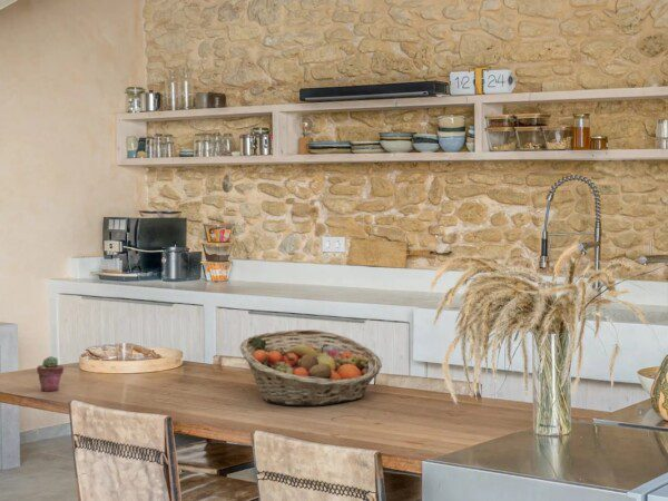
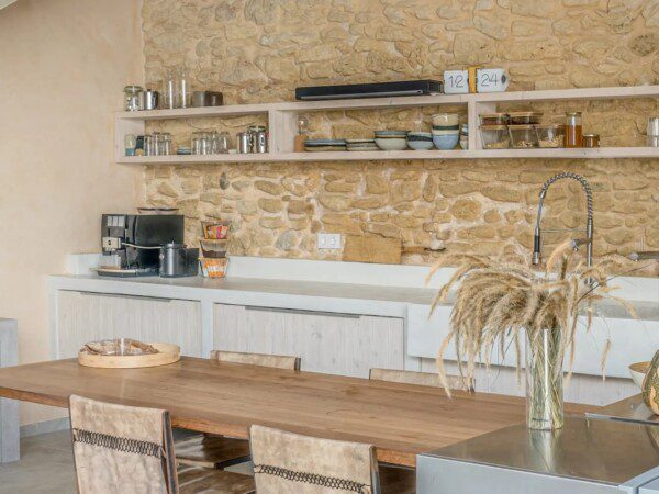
- fruit basket [238,328,383,407]
- potted succulent [36,355,65,393]
